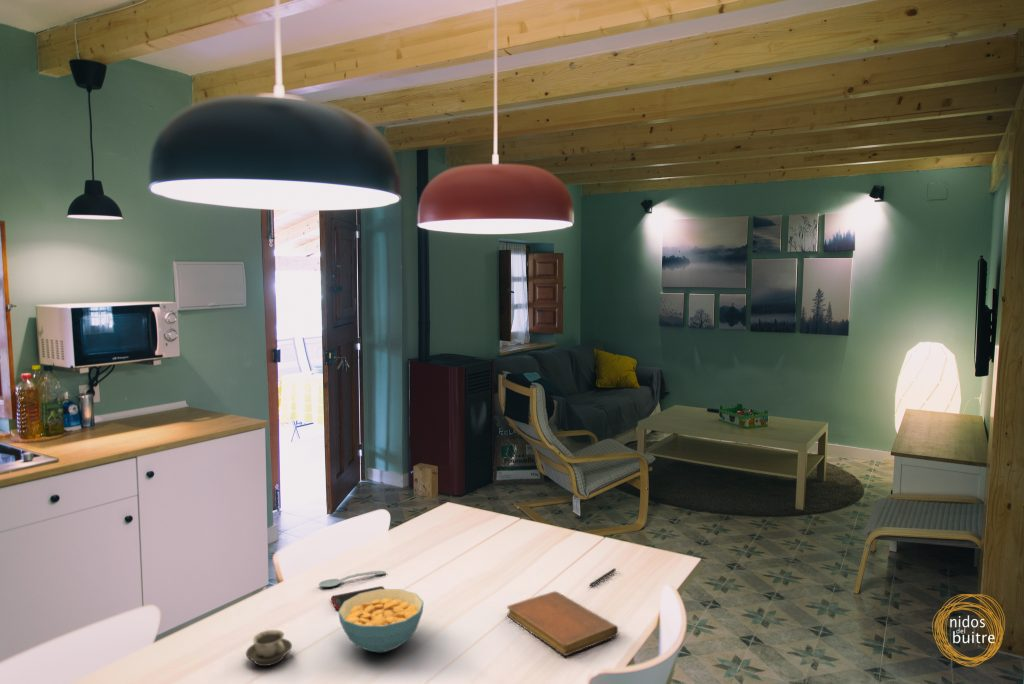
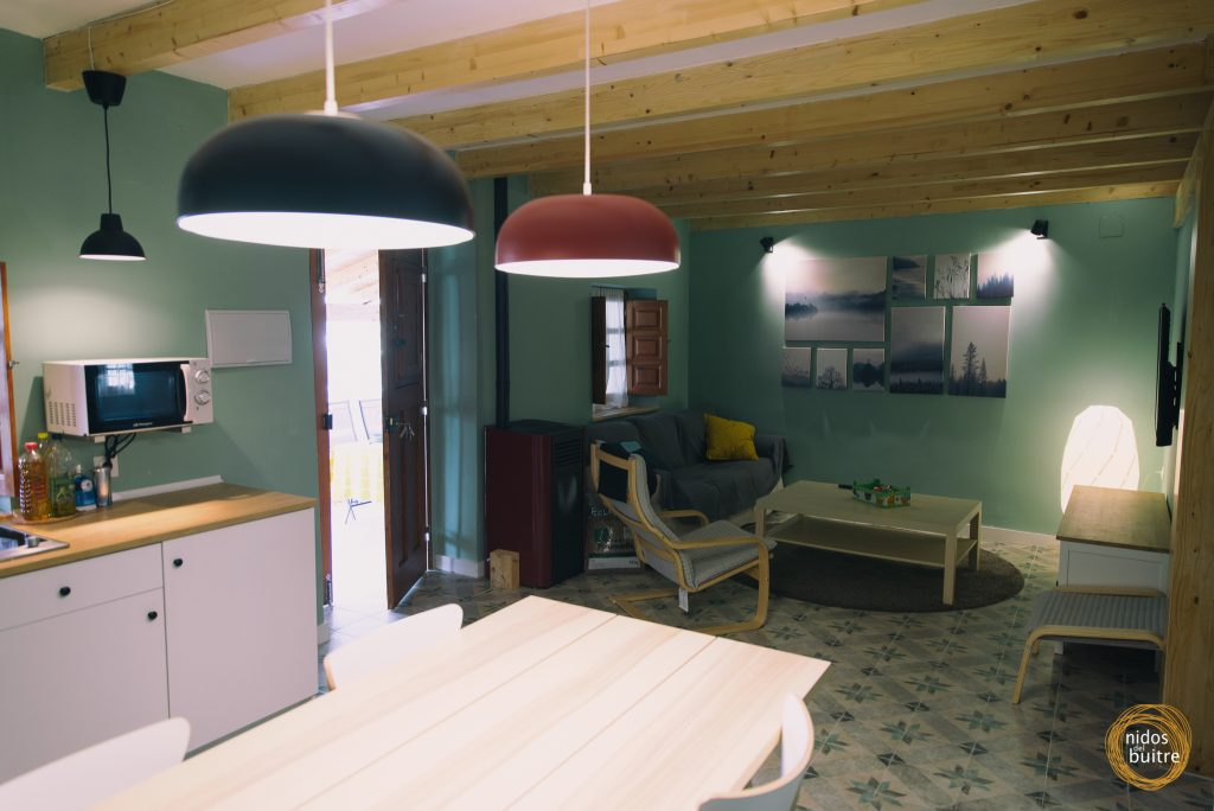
- cereal bowl [337,588,425,653]
- spoon [318,570,387,588]
- pen [588,567,617,587]
- notebook [506,590,619,657]
- cell phone [330,585,386,611]
- cup [245,629,293,667]
